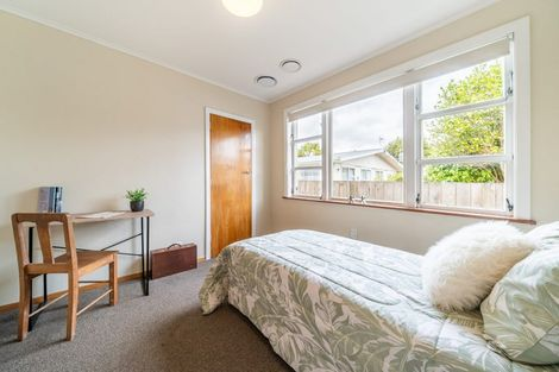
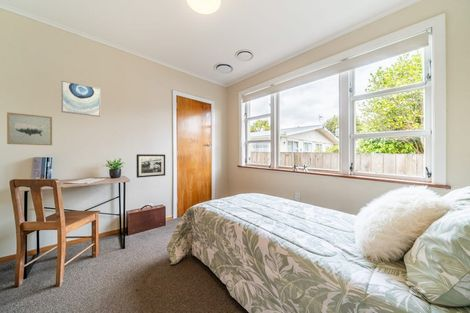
+ wall art [6,111,53,146]
+ picture frame [136,153,166,179]
+ wall art [60,80,101,118]
